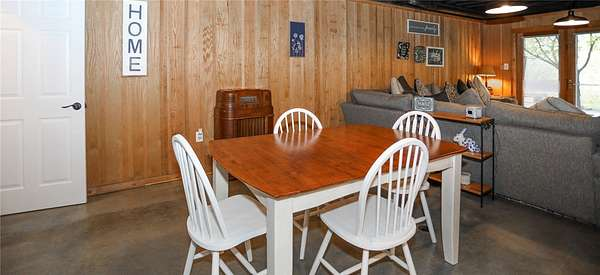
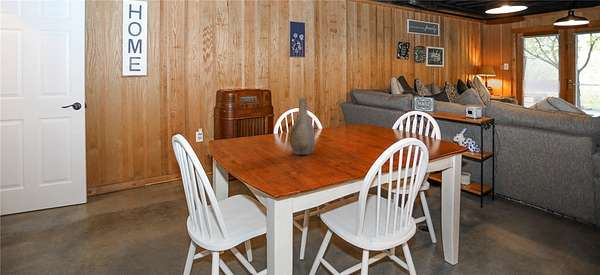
+ vase [289,97,316,155]
